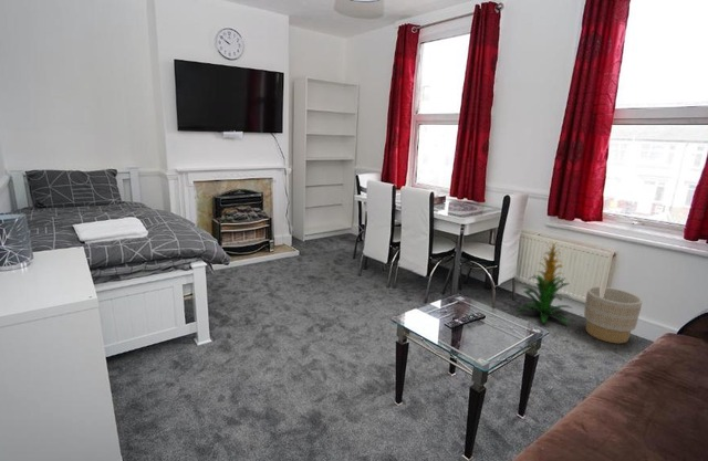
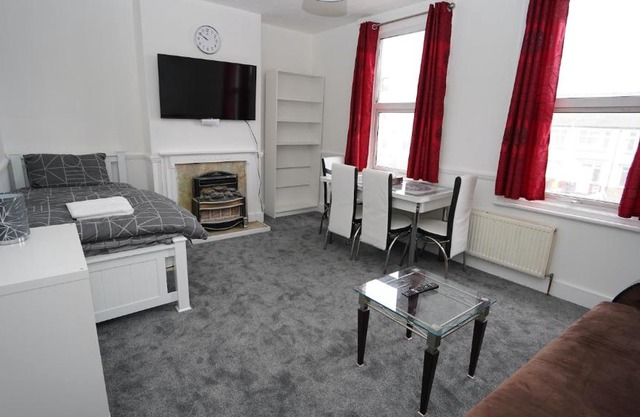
- indoor plant [516,239,572,325]
- planter [583,285,644,344]
